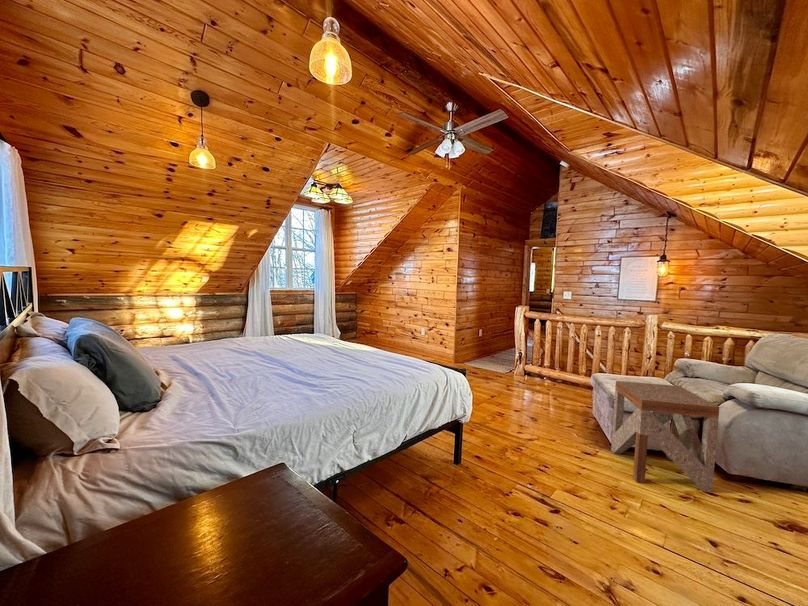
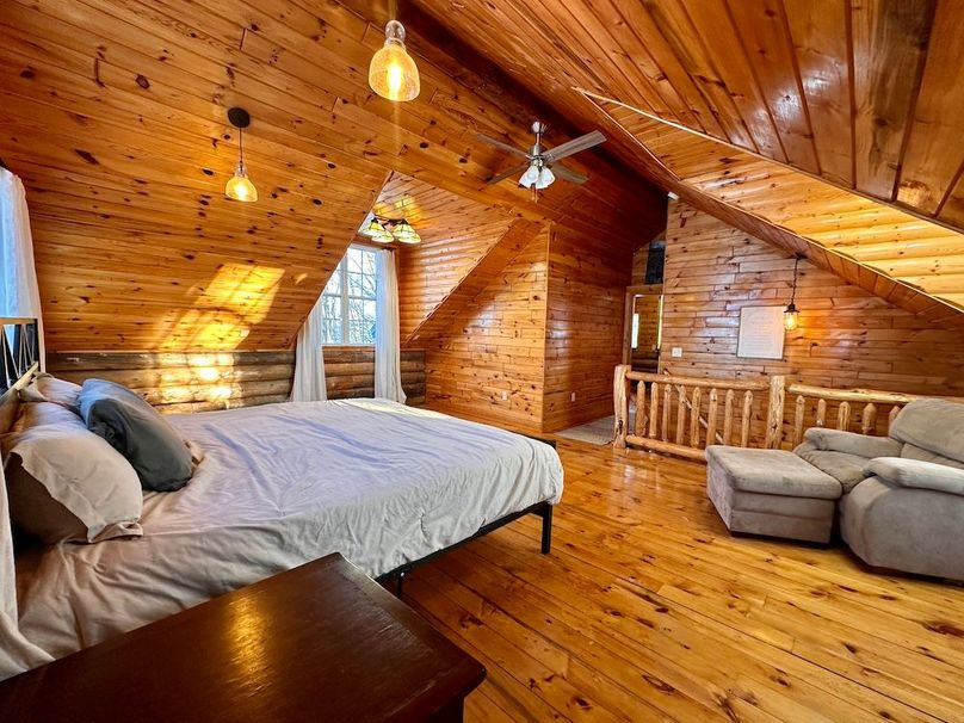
- side table [610,380,720,494]
